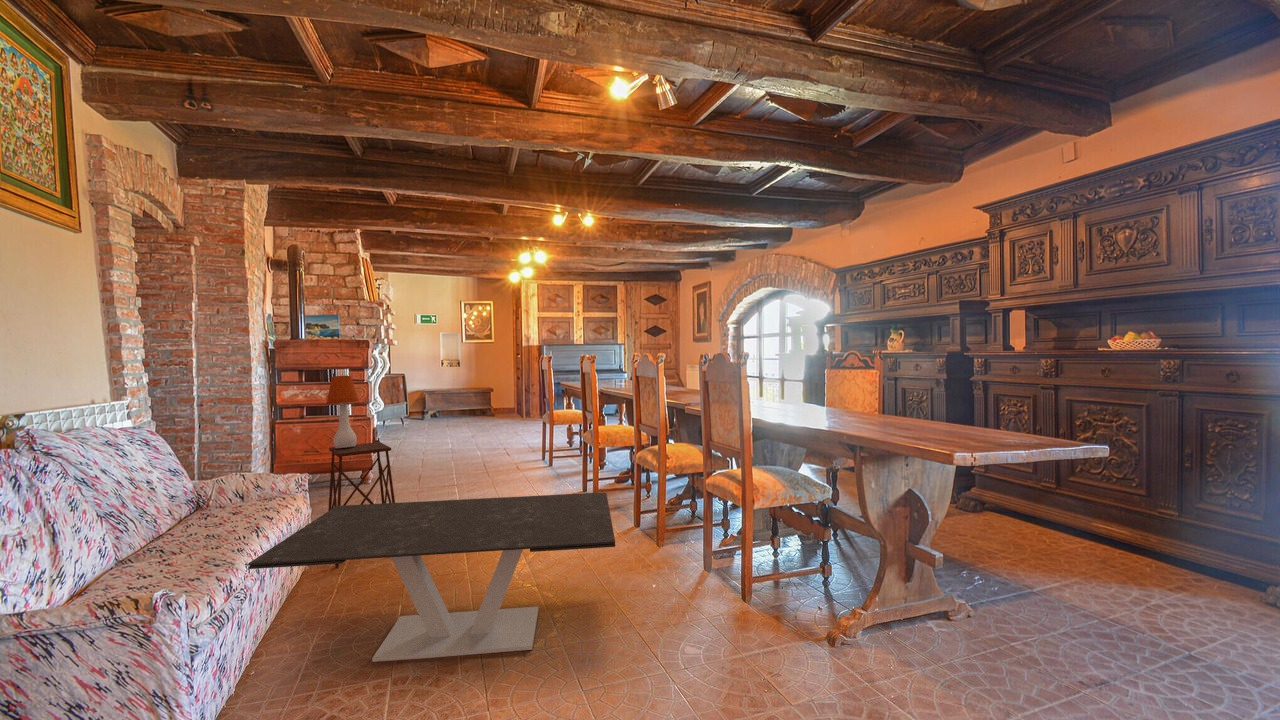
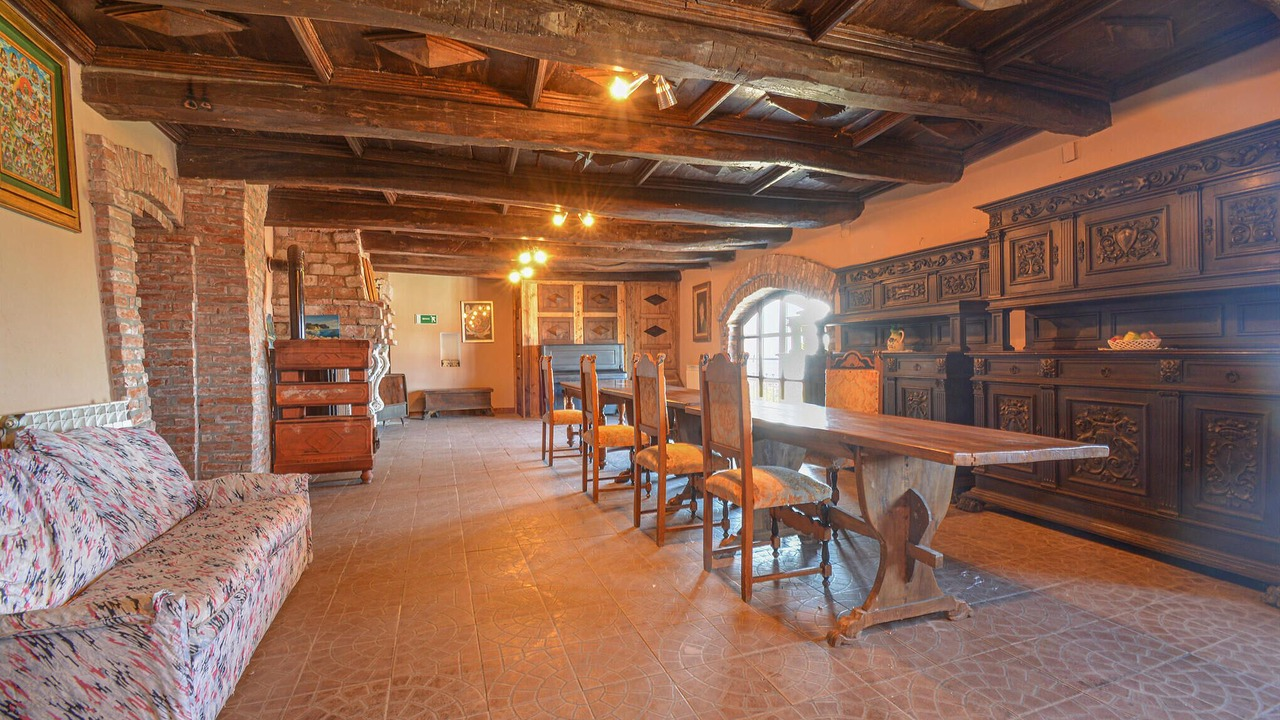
- side table [327,441,396,569]
- coffee table [247,491,616,663]
- table lamp [326,375,360,448]
